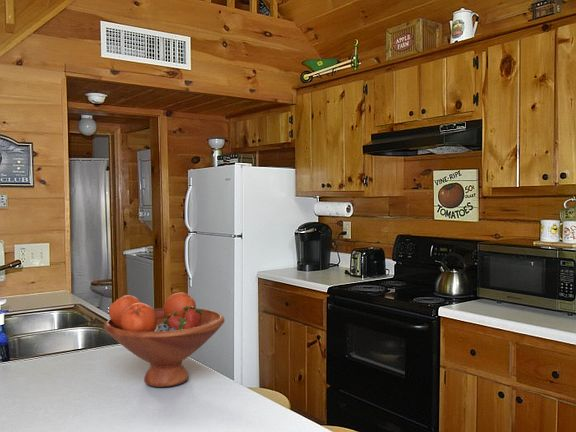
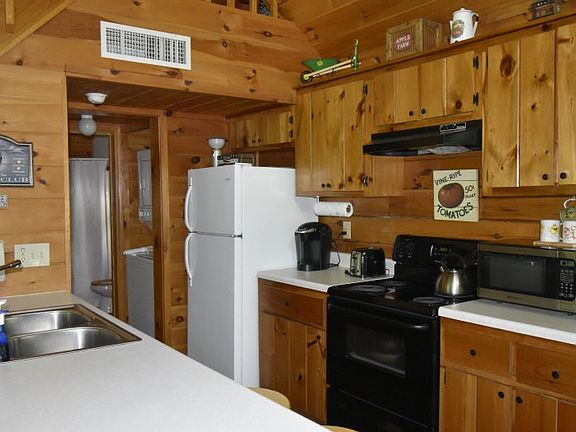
- fruit bowl [103,292,225,388]
